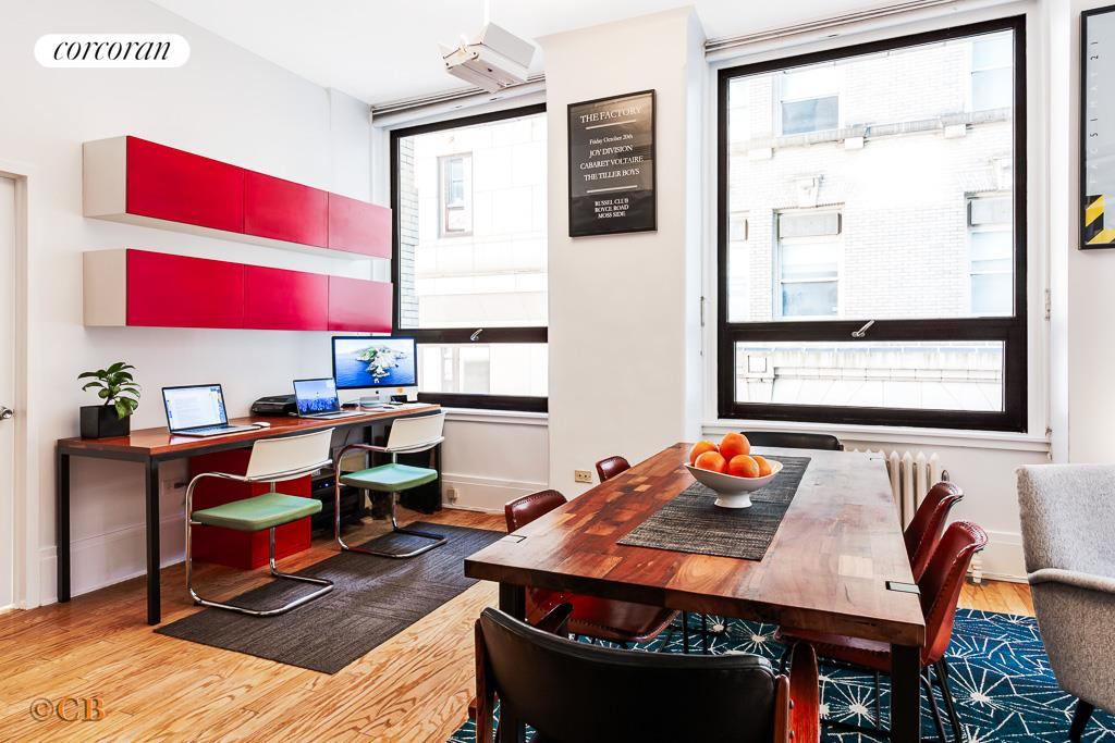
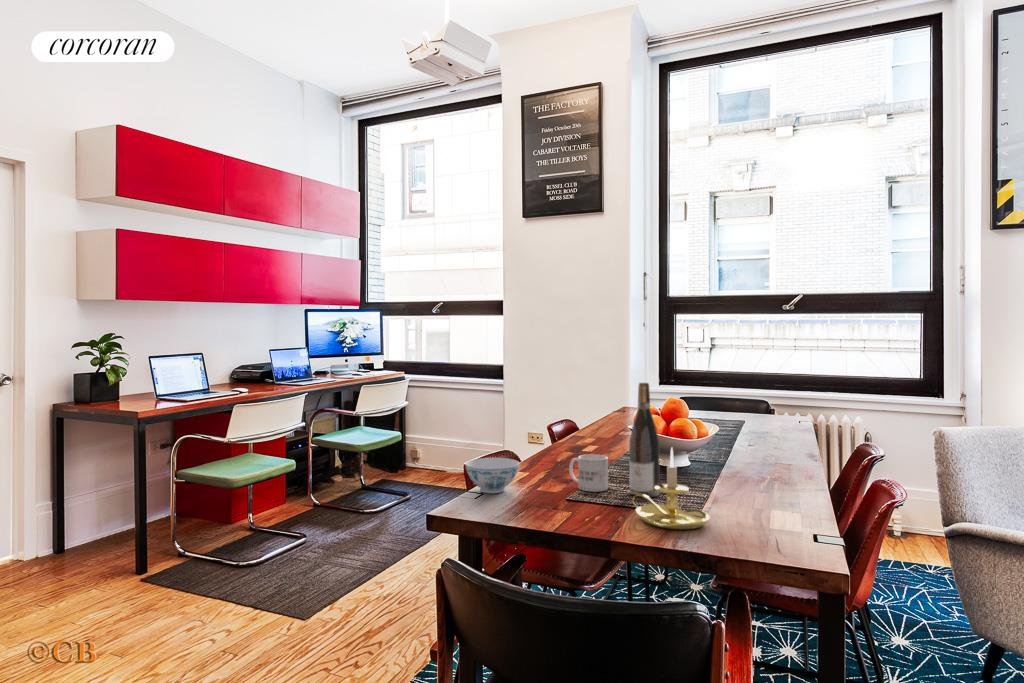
+ mug [568,453,609,493]
+ chinaware [464,457,520,494]
+ candle holder [626,446,711,531]
+ wine bottle [628,382,661,498]
